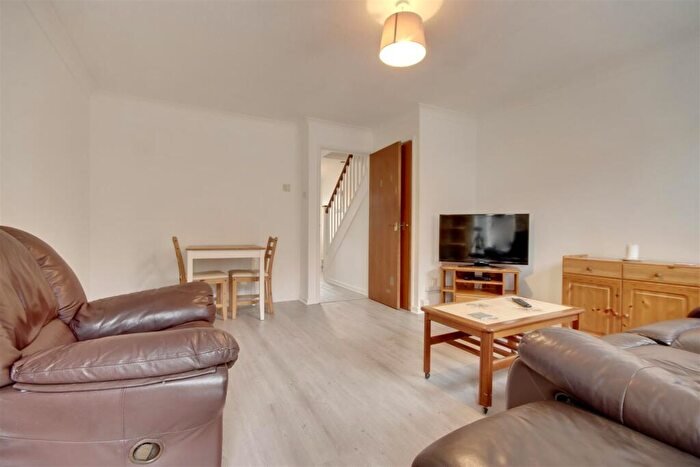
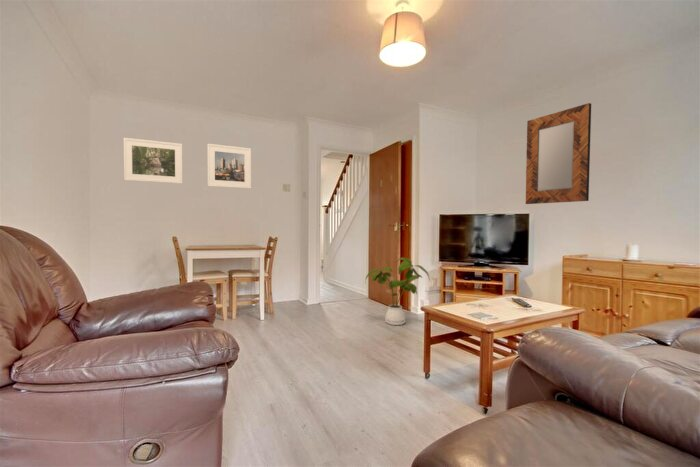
+ house plant [364,256,431,326]
+ home mirror [525,102,592,205]
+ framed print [123,137,183,185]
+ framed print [206,143,252,190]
